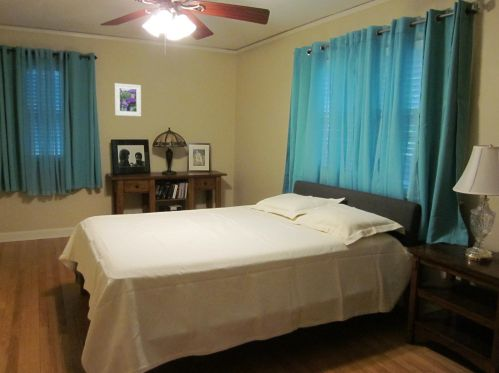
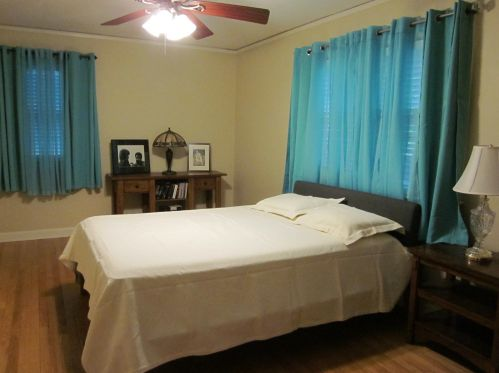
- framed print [113,82,142,118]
